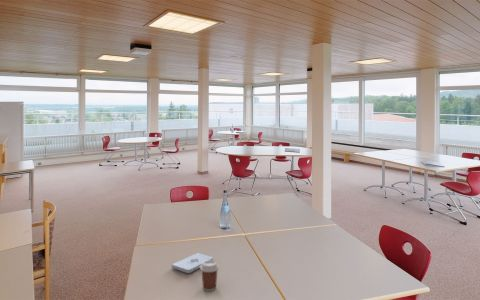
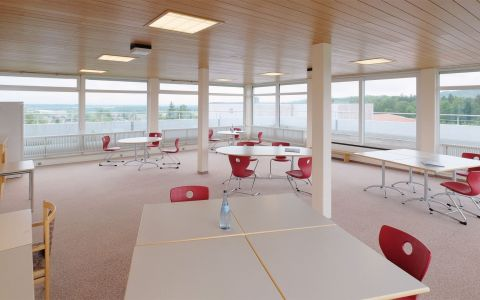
- notepad [171,252,214,274]
- coffee cup [199,260,220,292]
